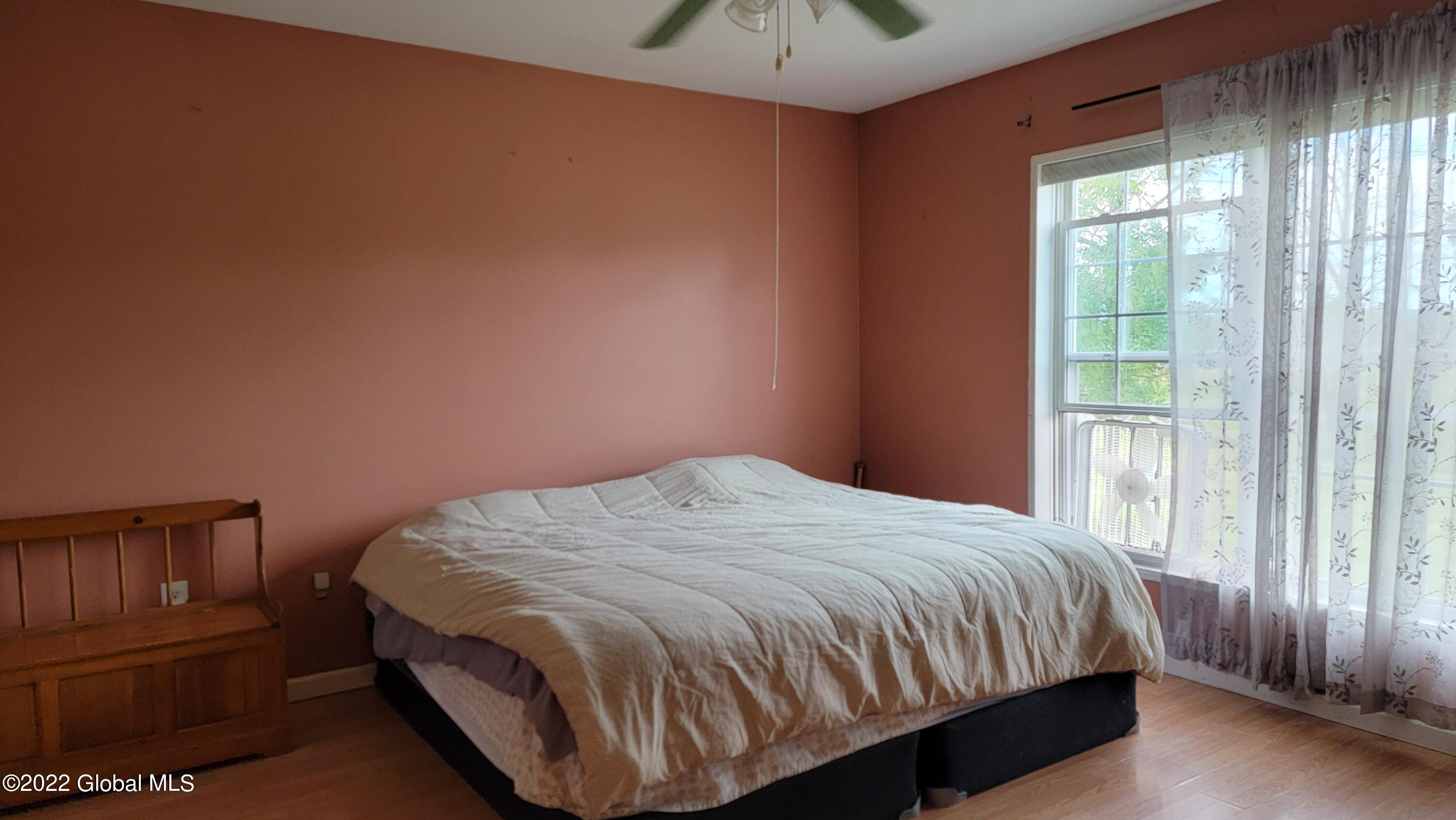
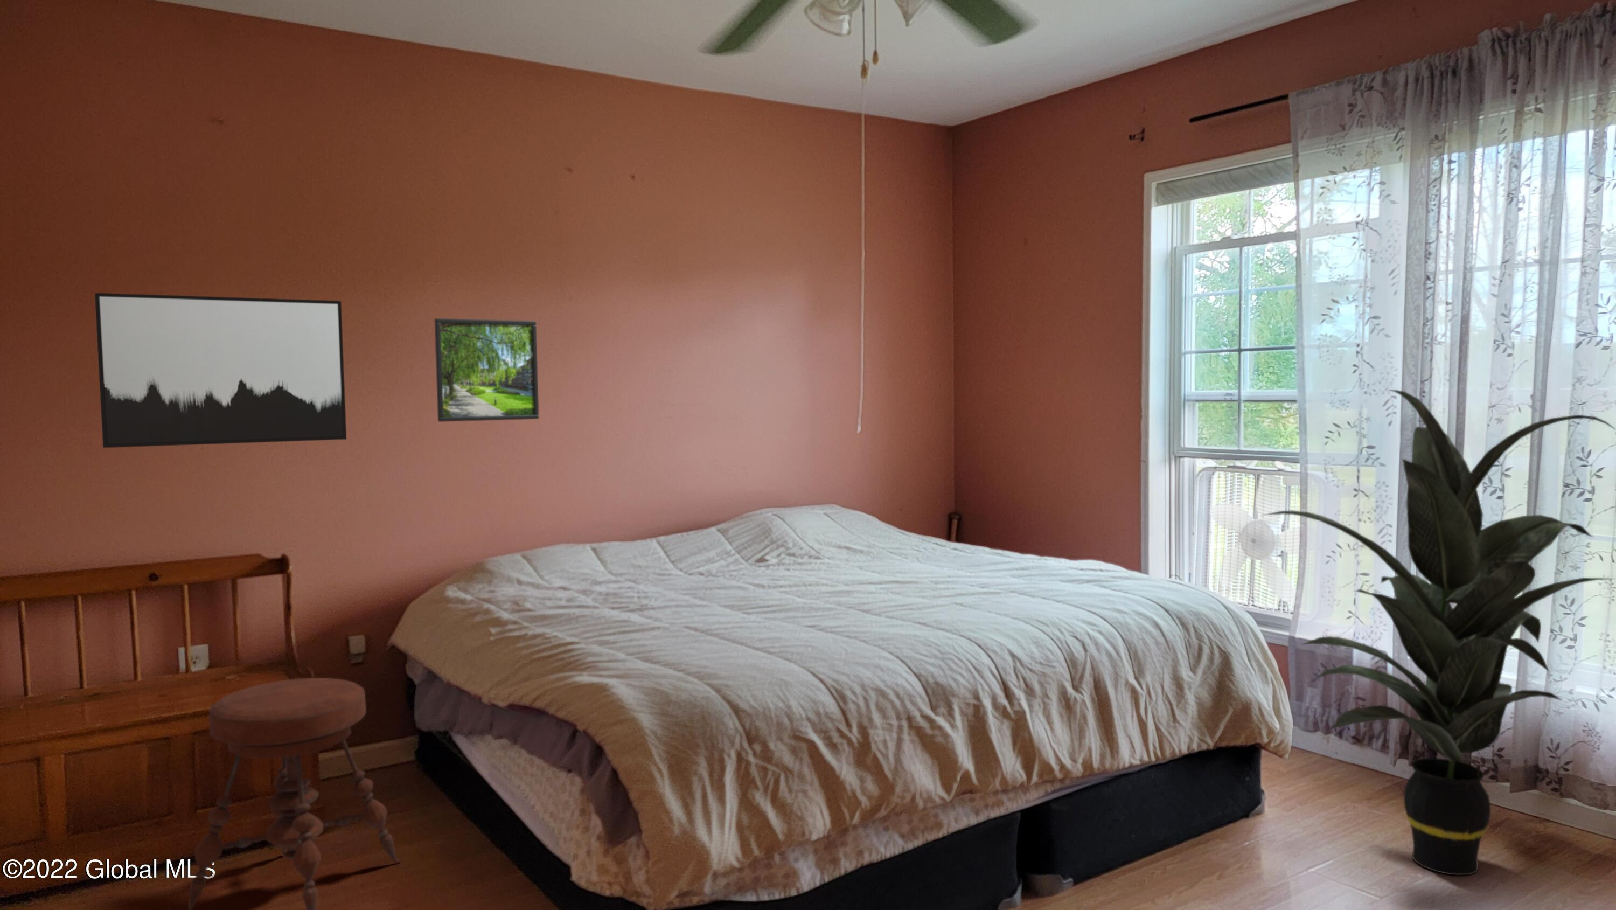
+ stool [186,677,401,910]
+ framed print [434,317,539,423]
+ indoor plant [1261,388,1616,876]
+ wall art [94,293,347,448]
